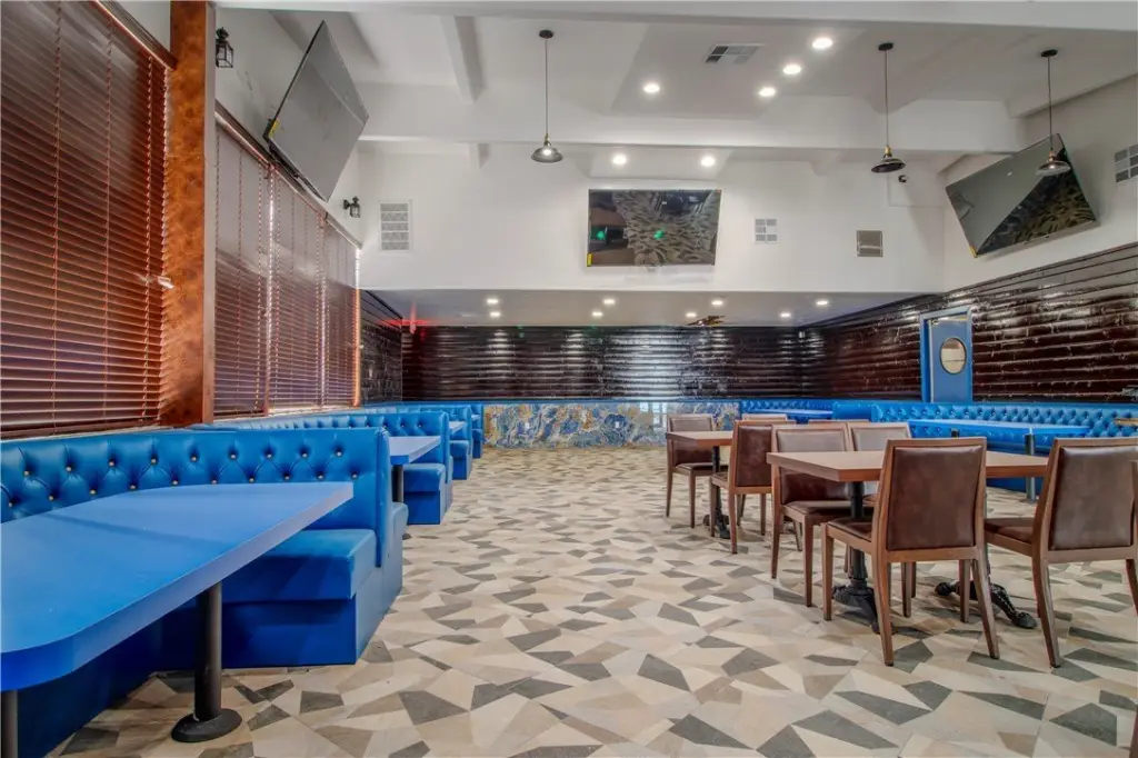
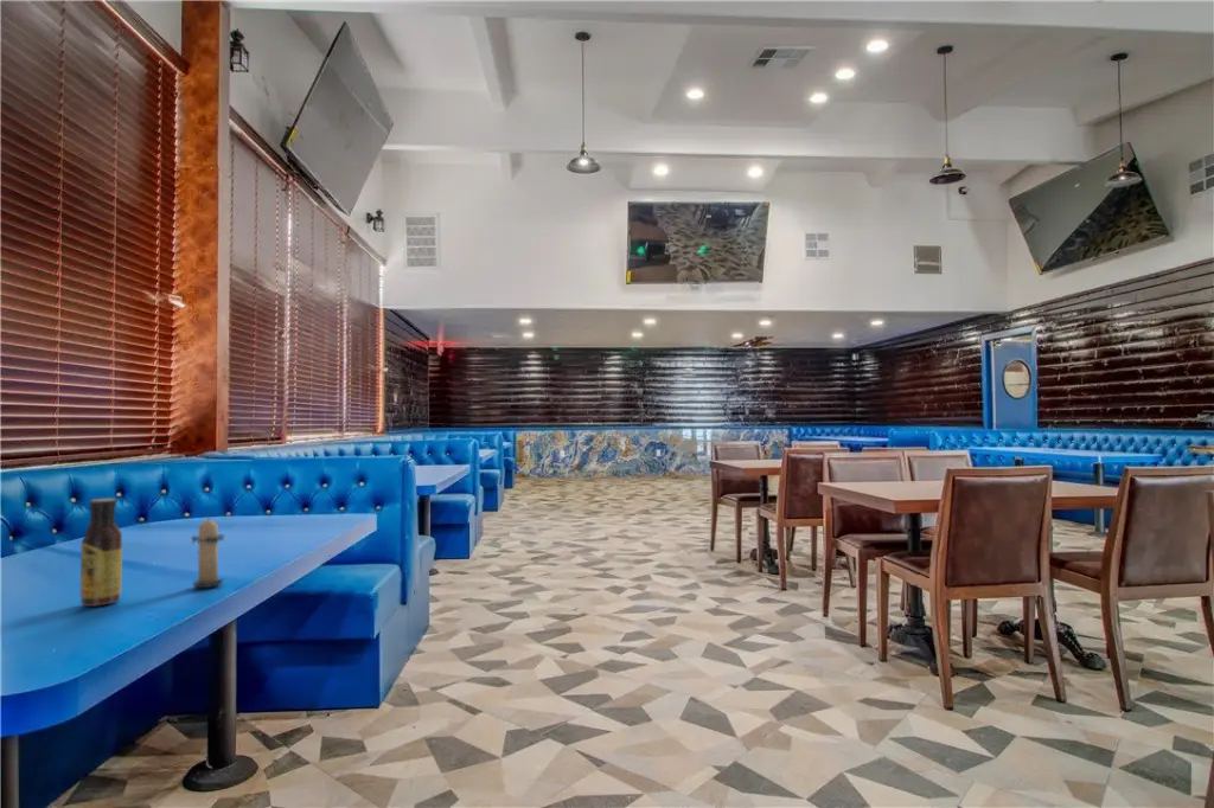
+ candle [190,514,225,589]
+ sauce bottle [79,498,123,608]
